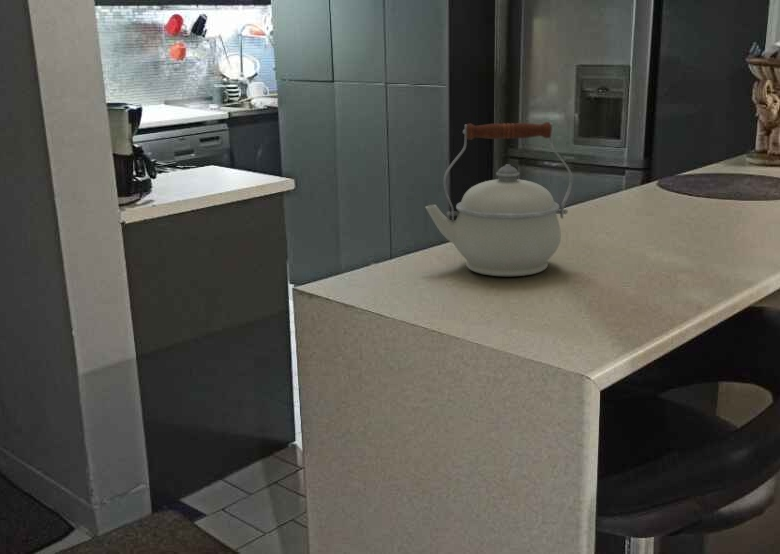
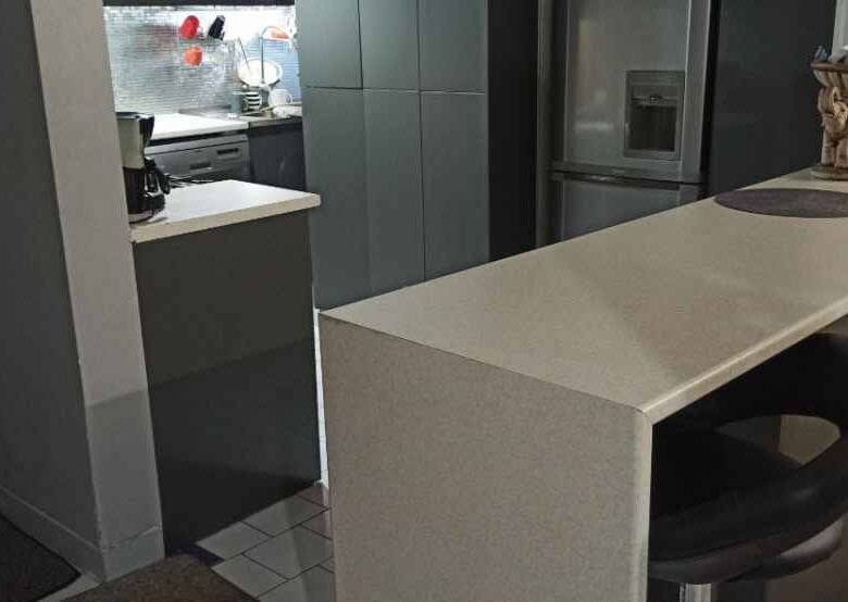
- kettle [424,121,574,277]
